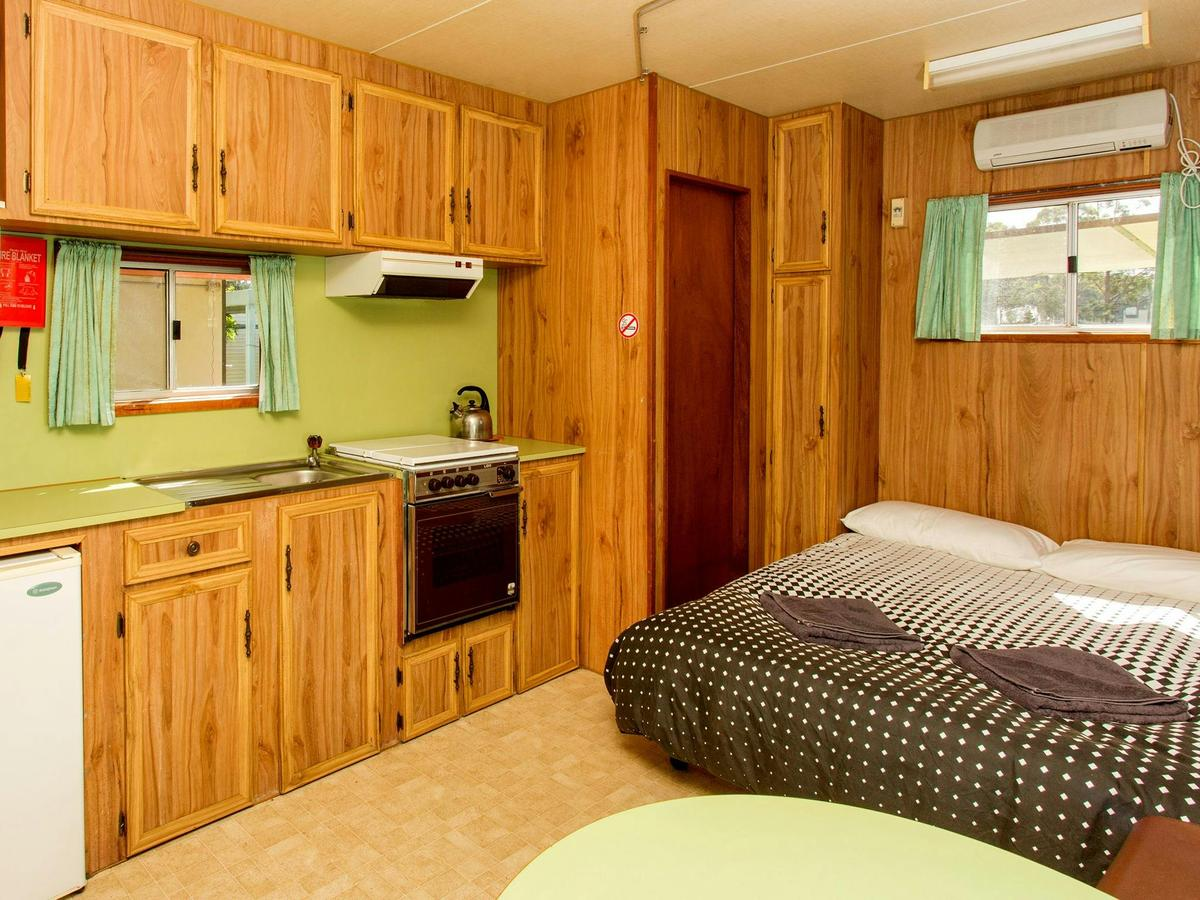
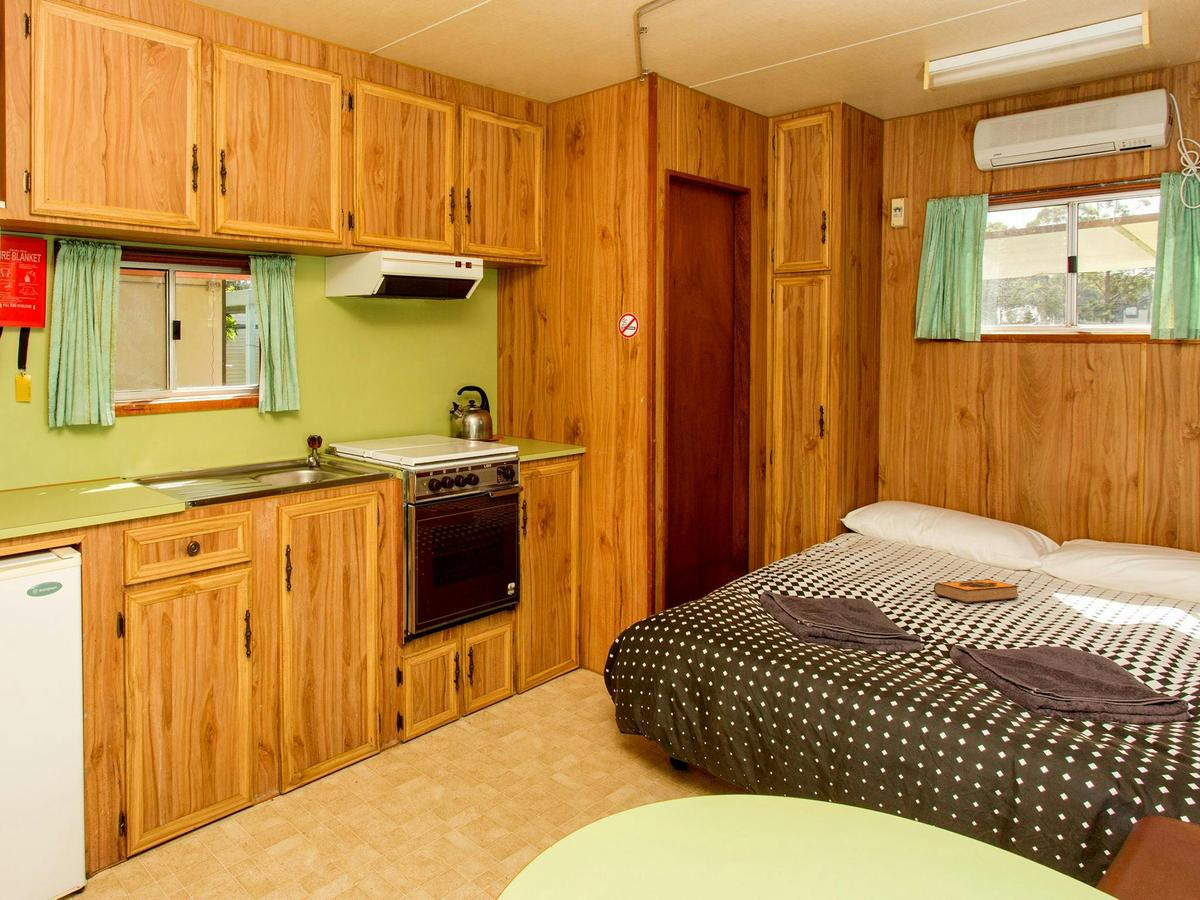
+ hardback book [933,578,1020,604]
